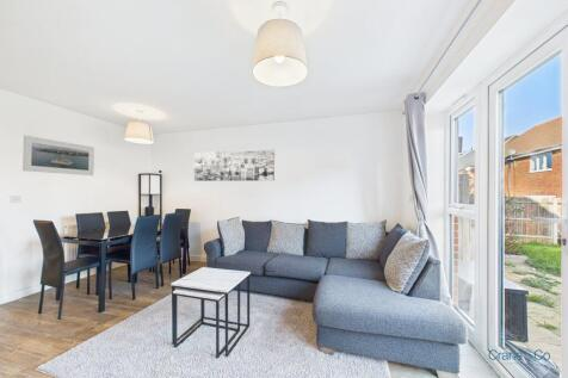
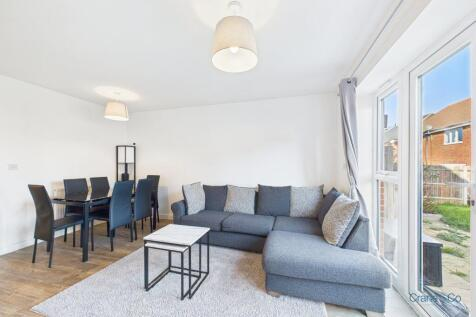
- wall art [193,148,276,182]
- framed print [21,135,95,176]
